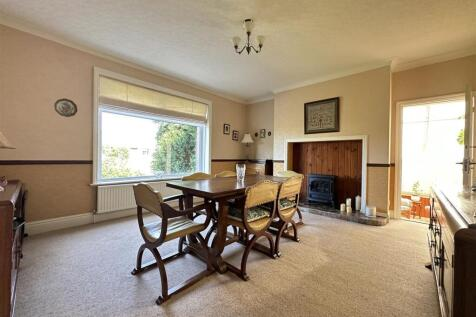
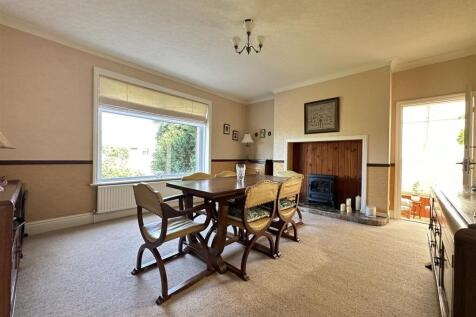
- decorative plate [53,97,78,118]
